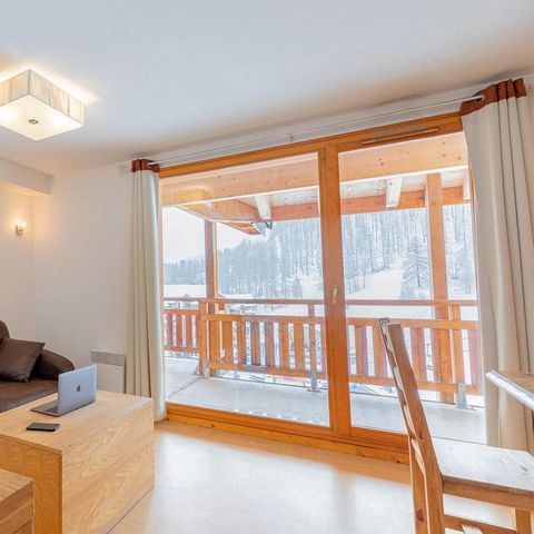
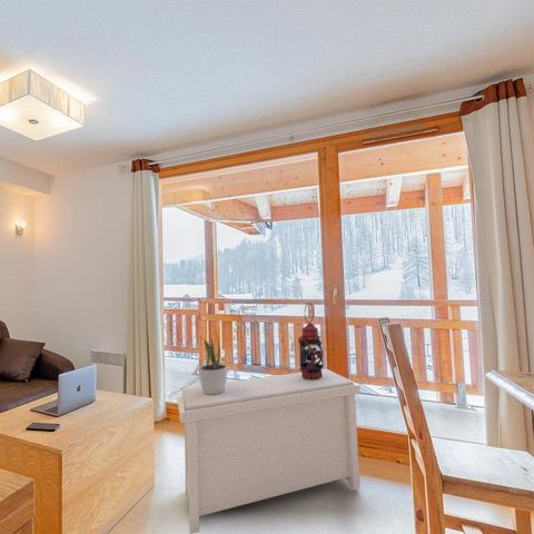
+ potted plant [198,329,228,394]
+ bench [177,368,362,534]
+ lantern [297,301,325,380]
